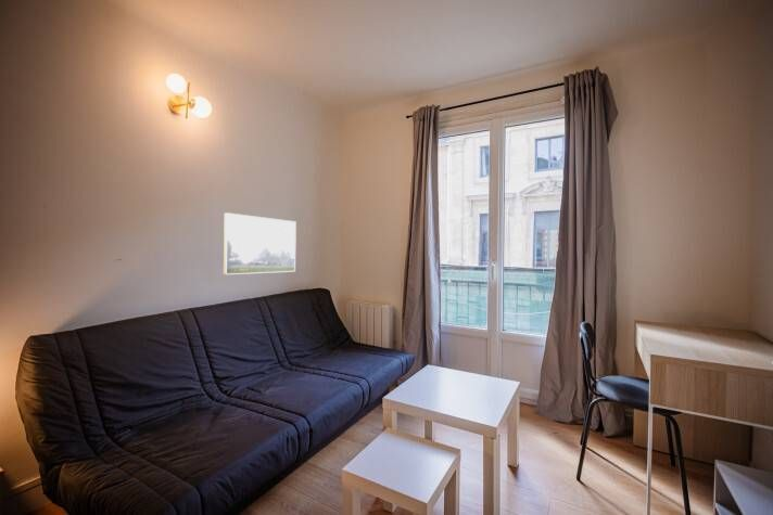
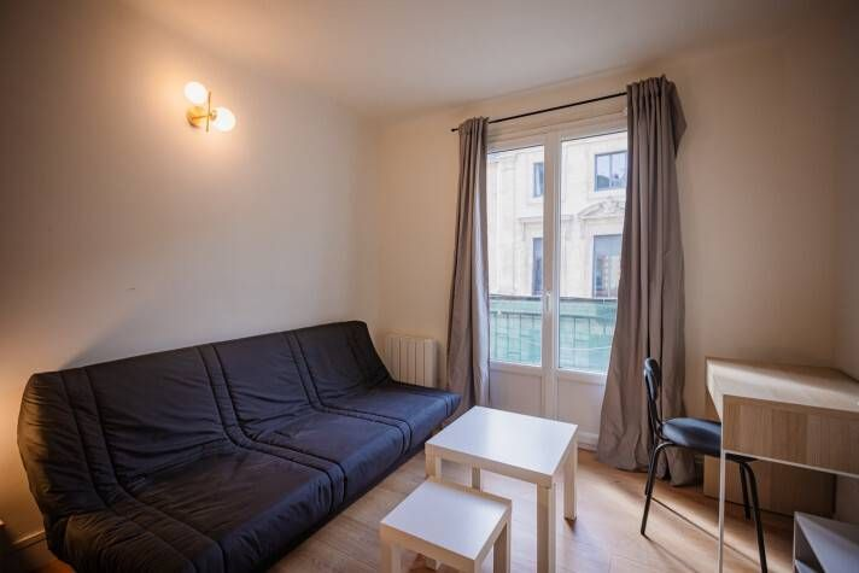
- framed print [223,211,297,275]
